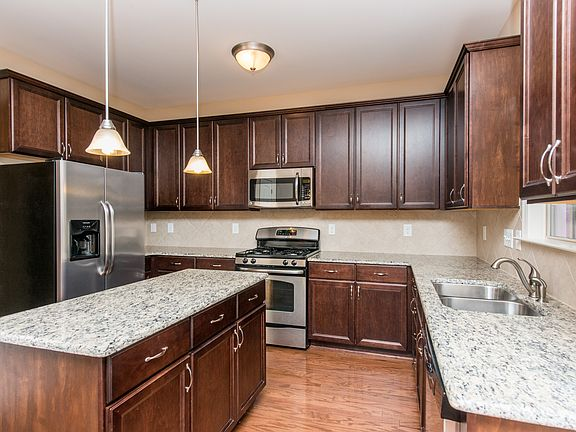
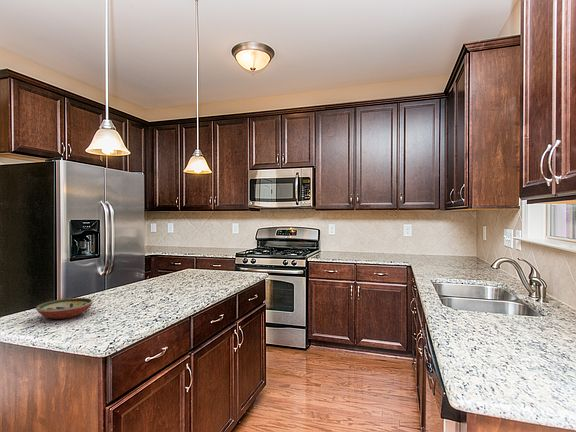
+ decorative bowl [35,297,94,320]
